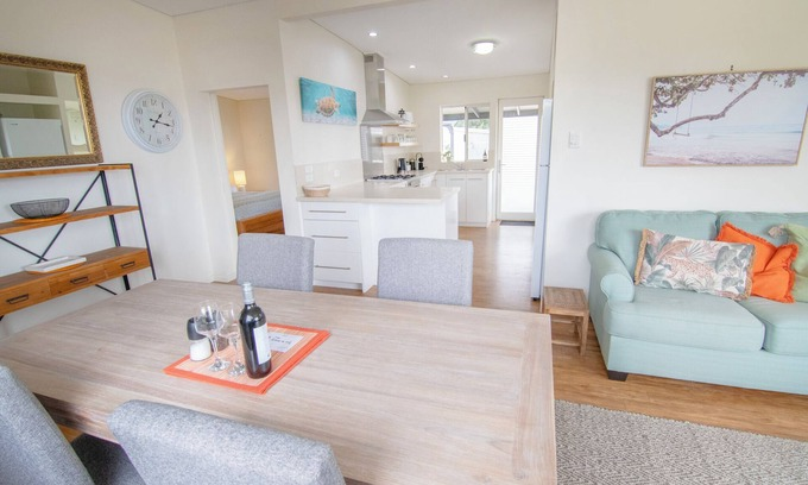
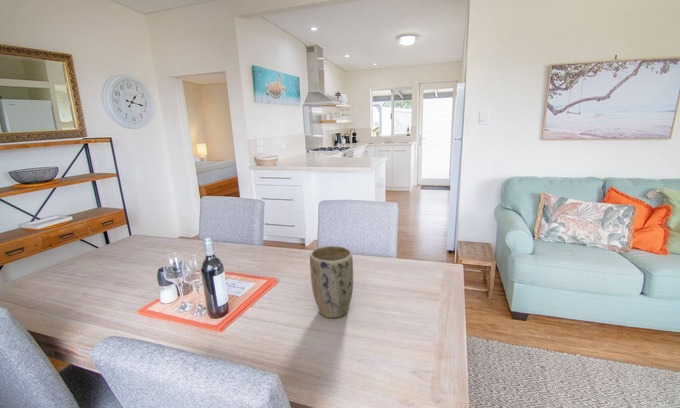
+ plant pot [309,245,354,319]
